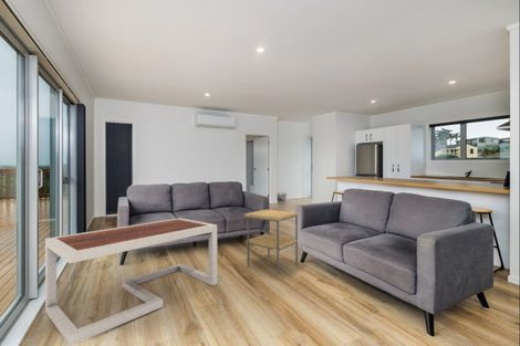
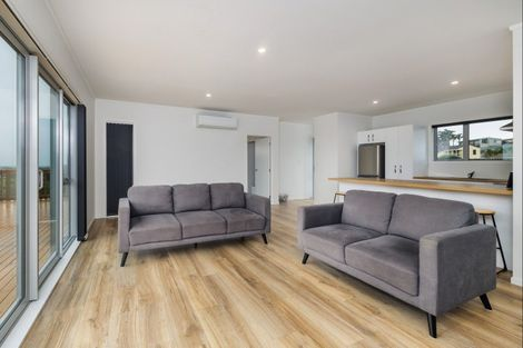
- coffee table [44,217,218,346]
- side table [243,209,299,276]
